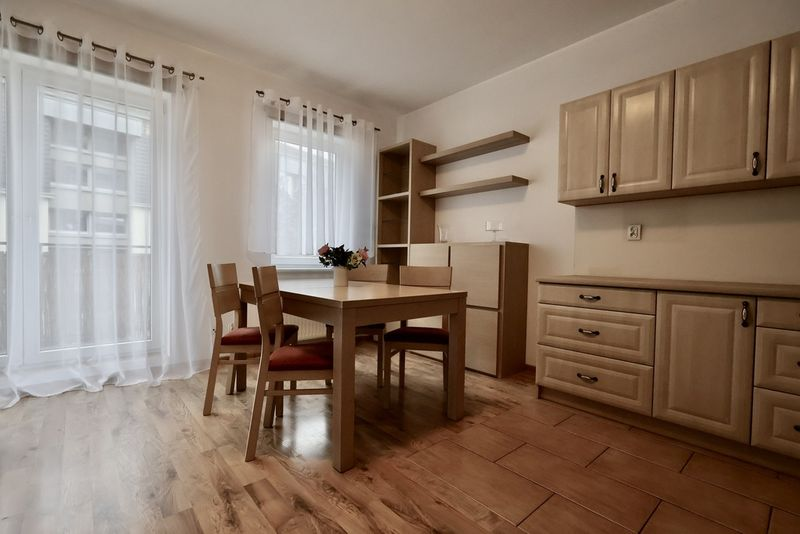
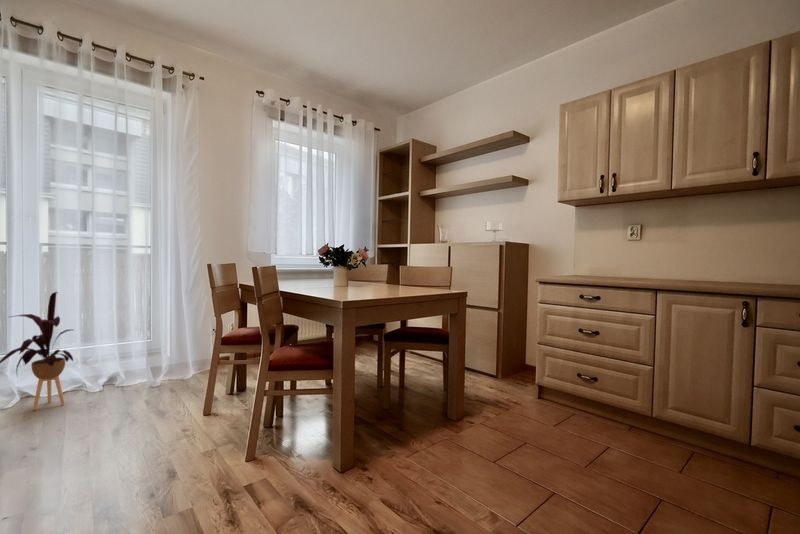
+ house plant [0,291,74,411]
